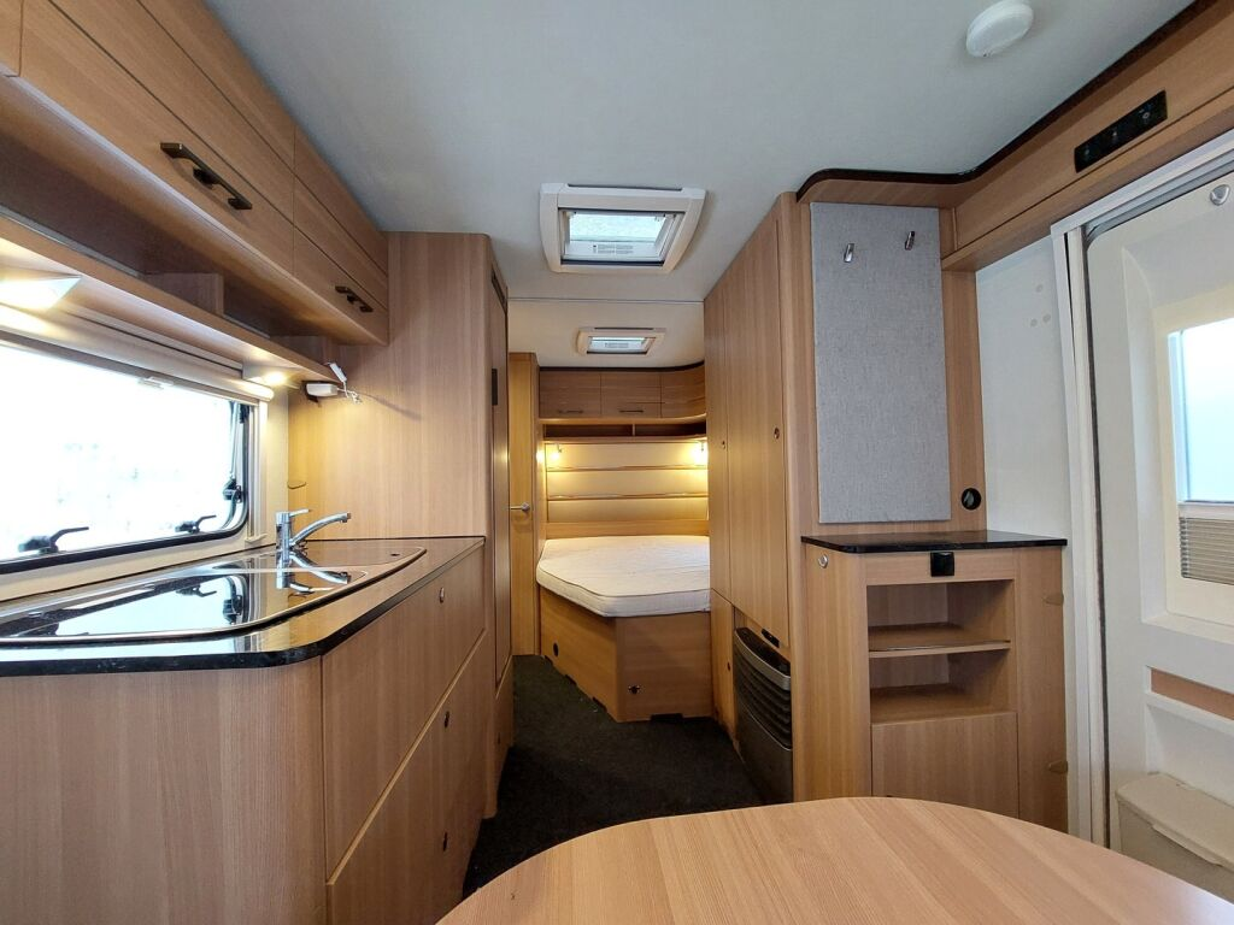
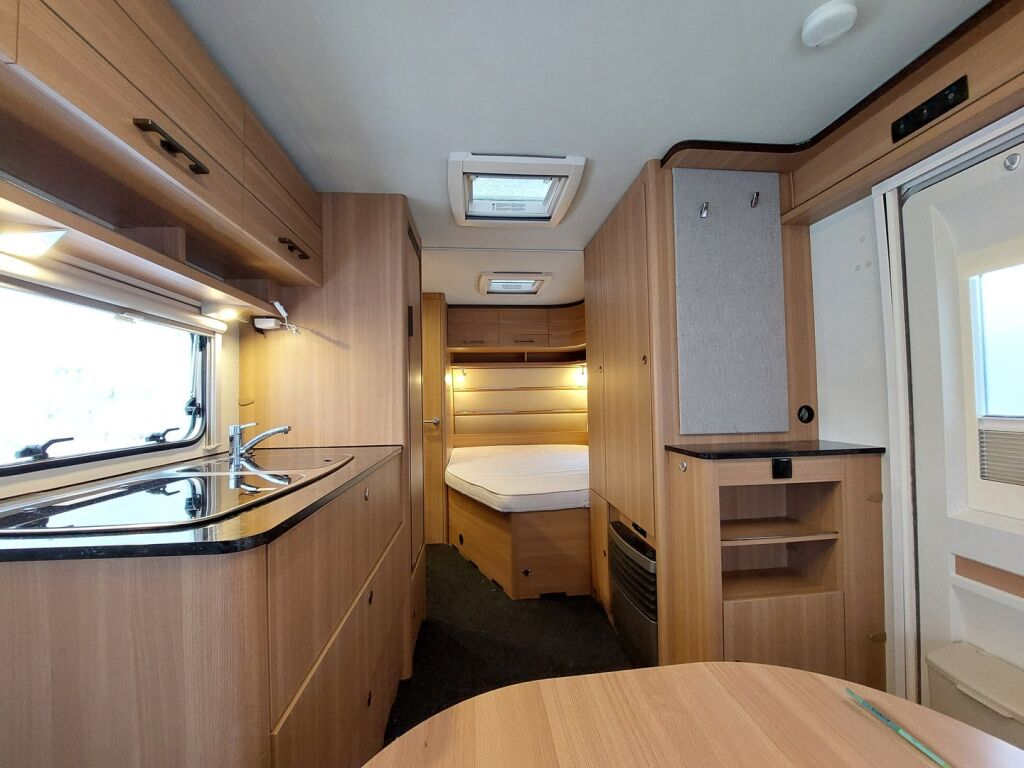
+ pen [844,687,953,768]
